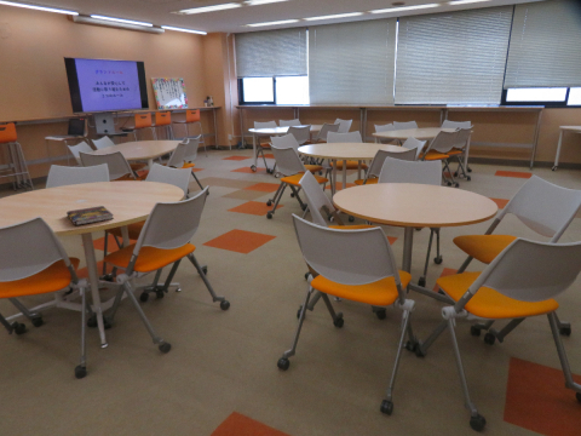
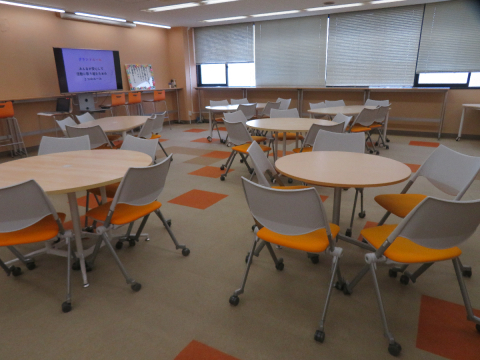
- book [65,205,115,226]
